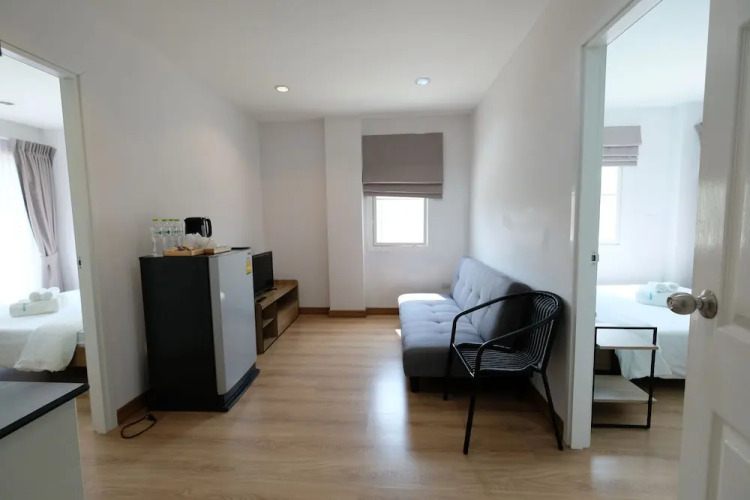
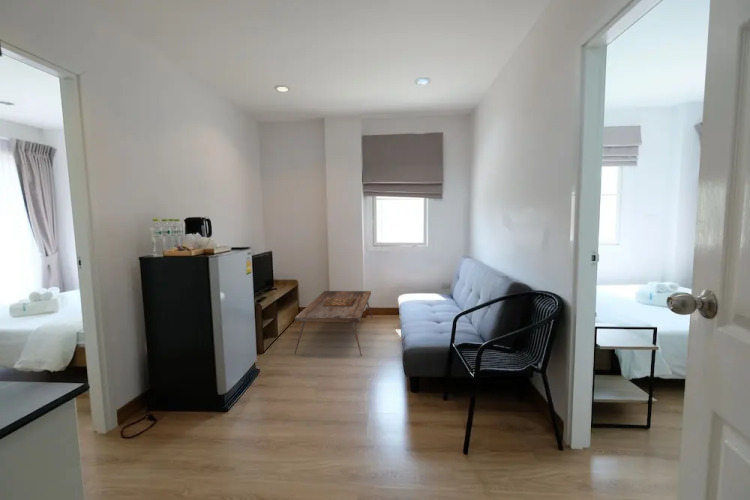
+ coffee table [294,290,374,357]
